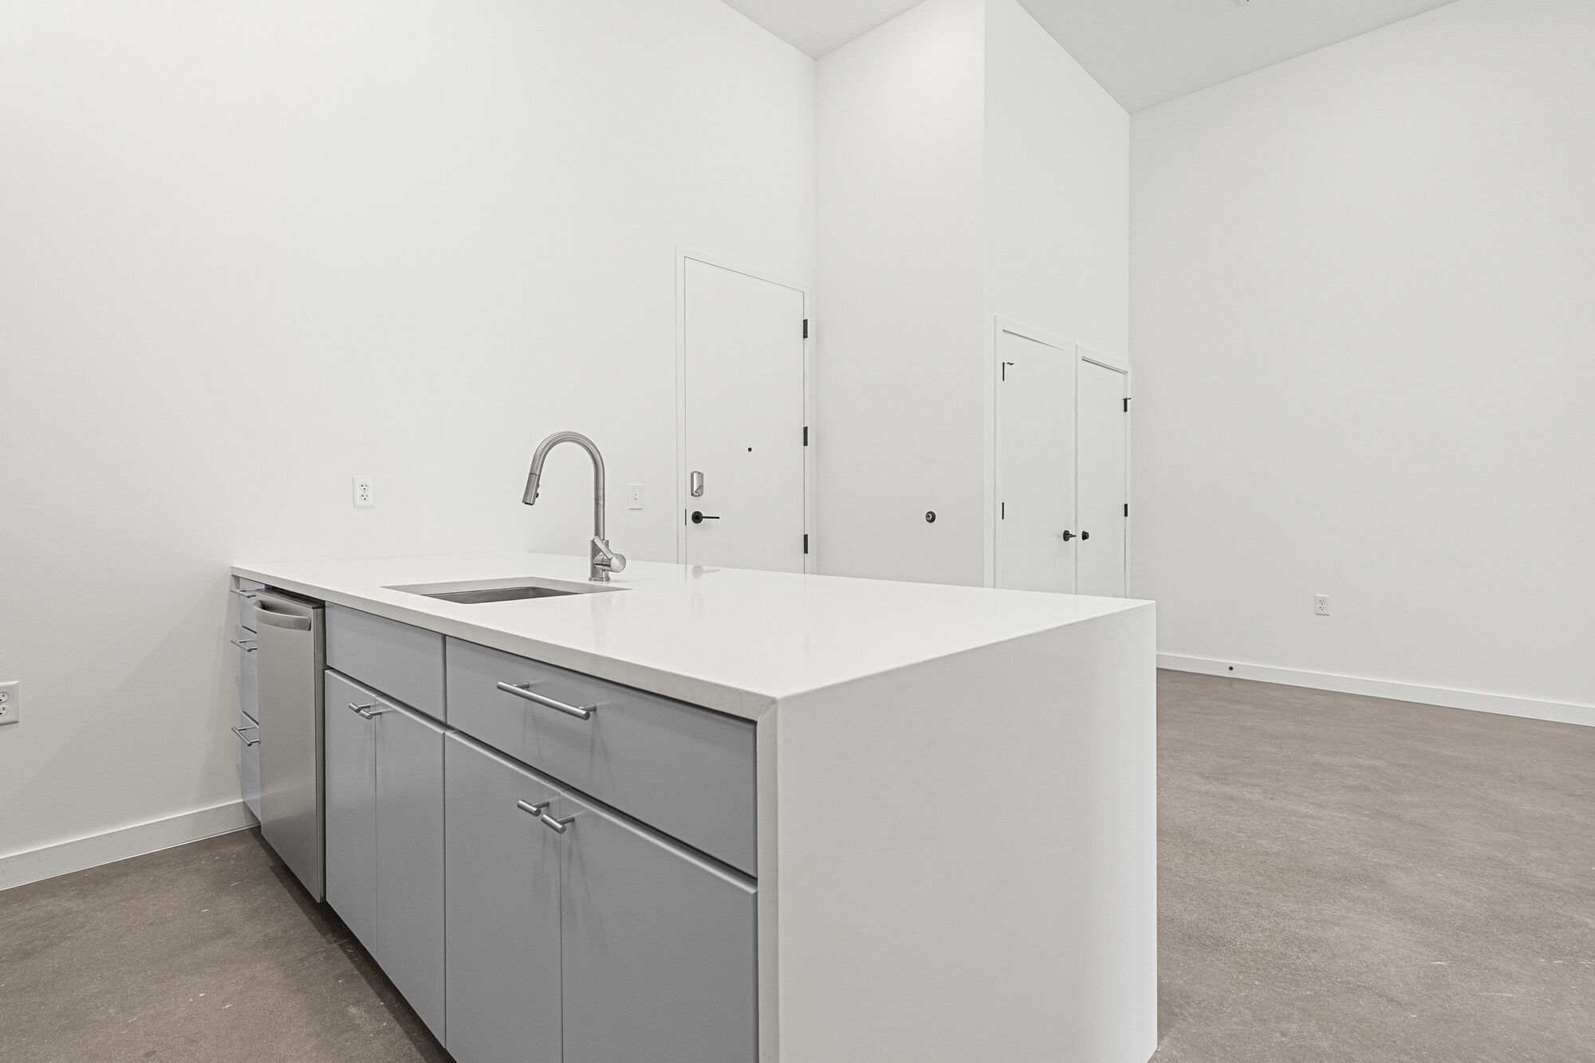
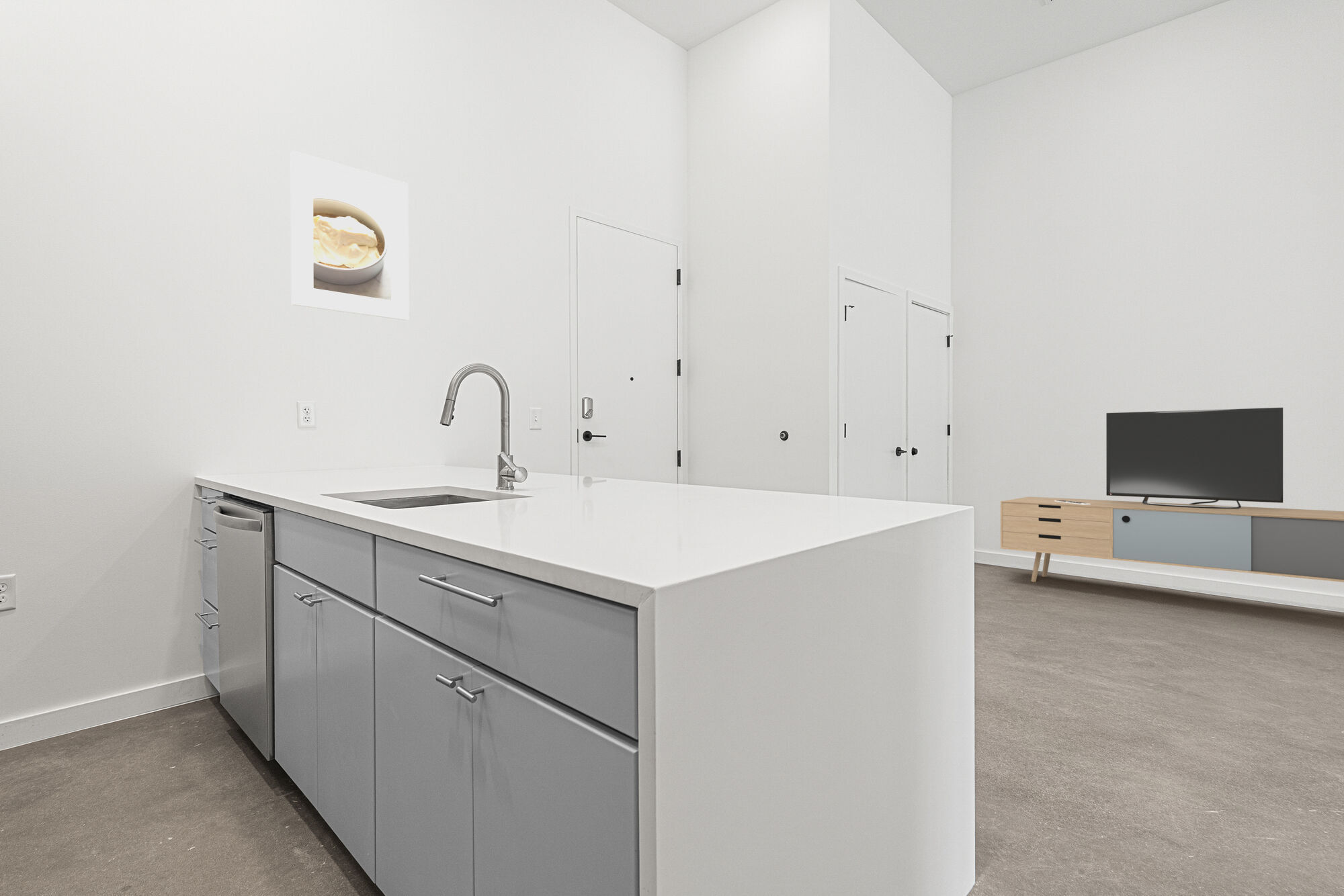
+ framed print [290,150,409,321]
+ media console [1000,407,1344,583]
